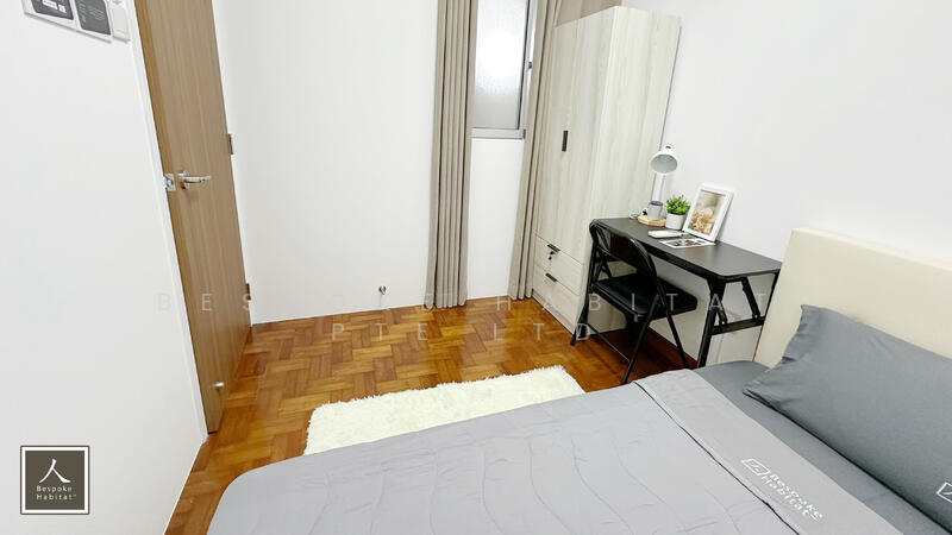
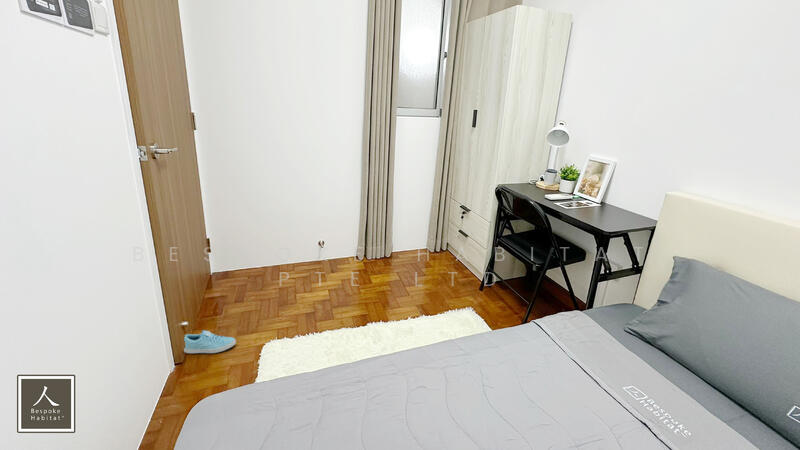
+ sneaker [183,329,237,354]
